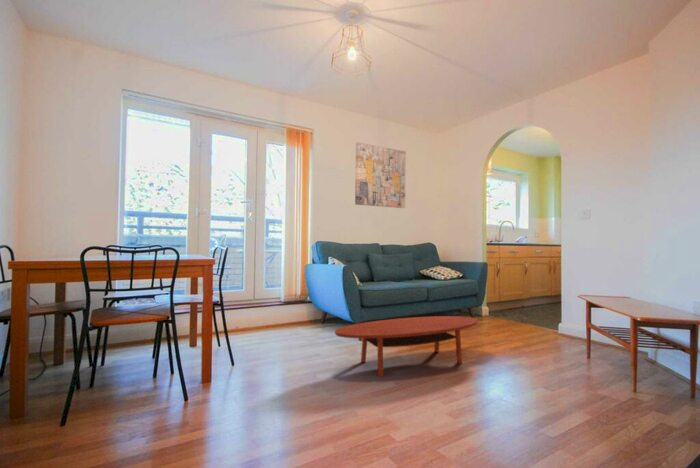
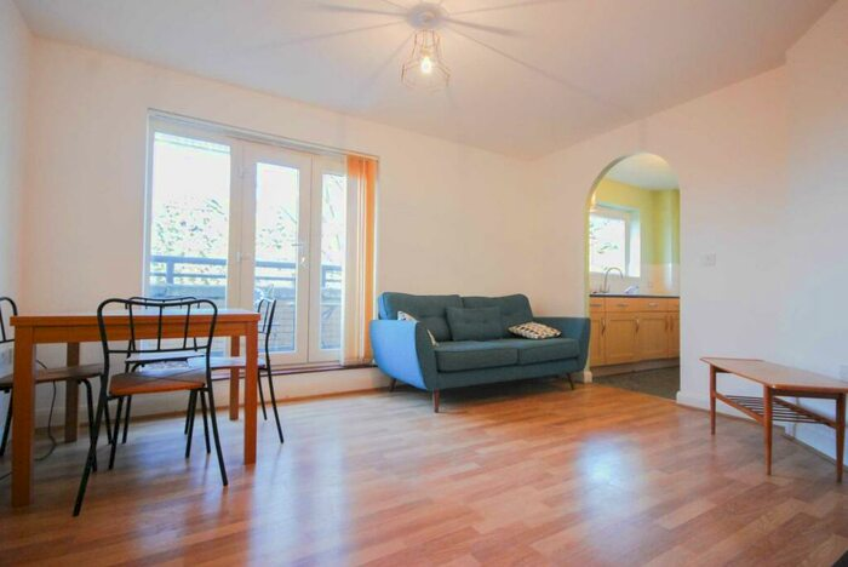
- wall art [354,141,407,209]
- coffee table [333,315,479,377]
